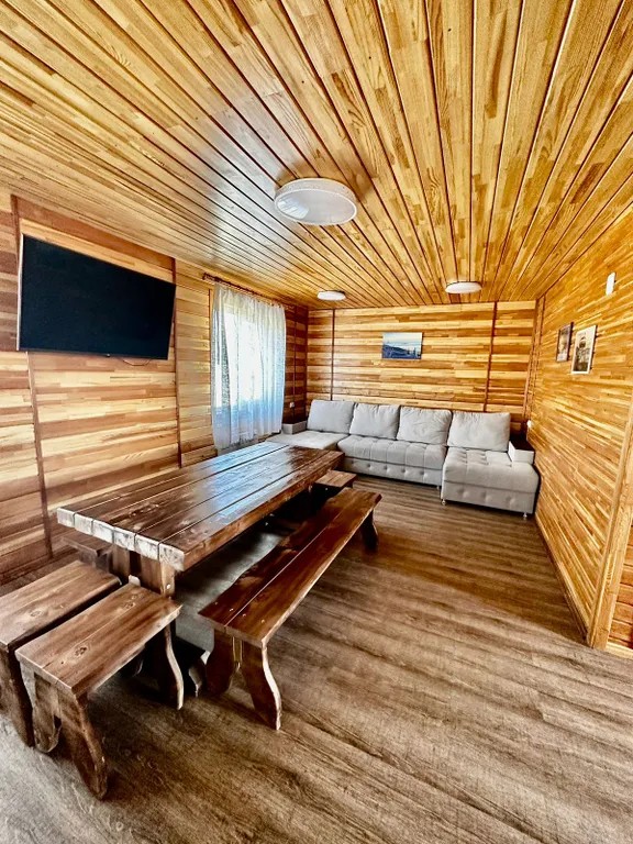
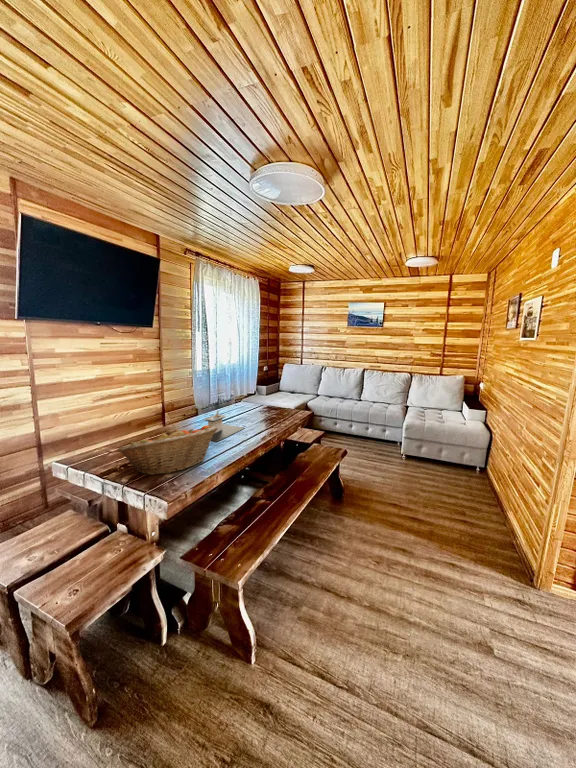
+ architectural model [199,410,245,443]
+ fruit basket [117,424,218,476]
